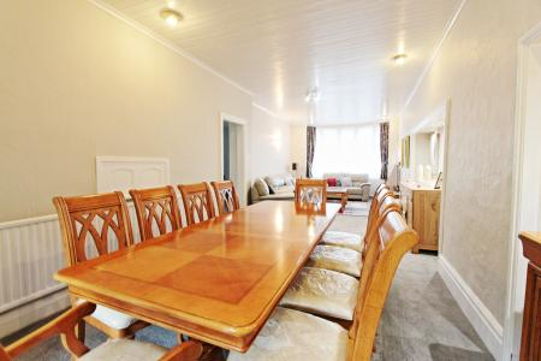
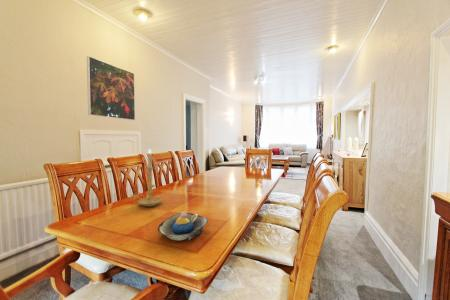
+ decorative bowl [157,210,209,242]
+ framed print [86,55,136,121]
+ candle holder [130,148,164,207]
